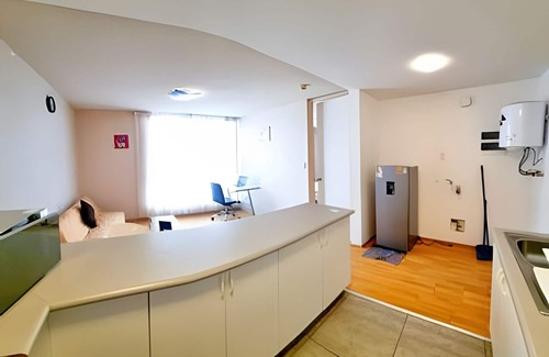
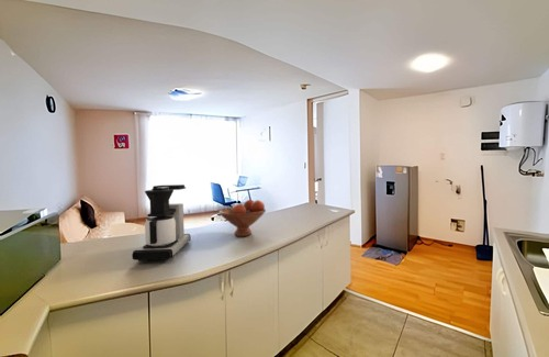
+ fruit bowl [219,199,267,237]
+ coffee maker [131,183,192,263]
